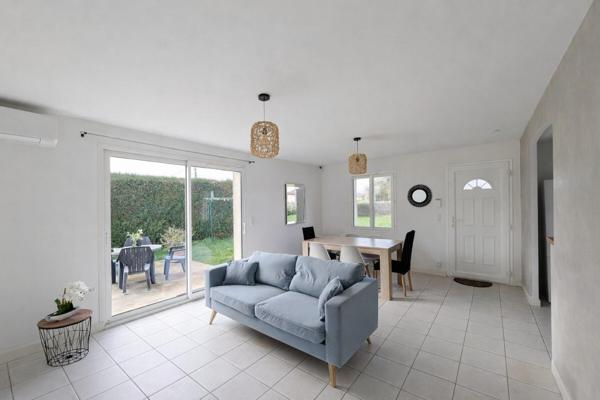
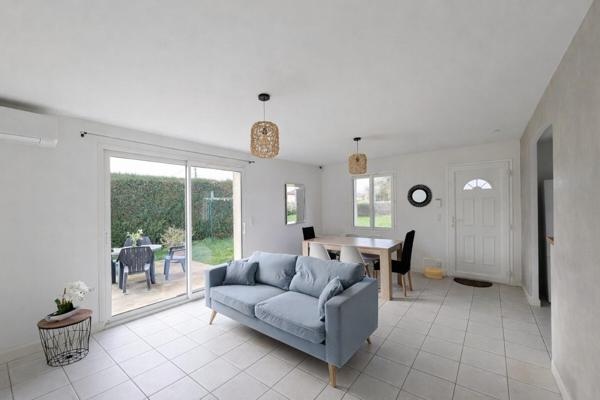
+ basket [422,257,445,280]
